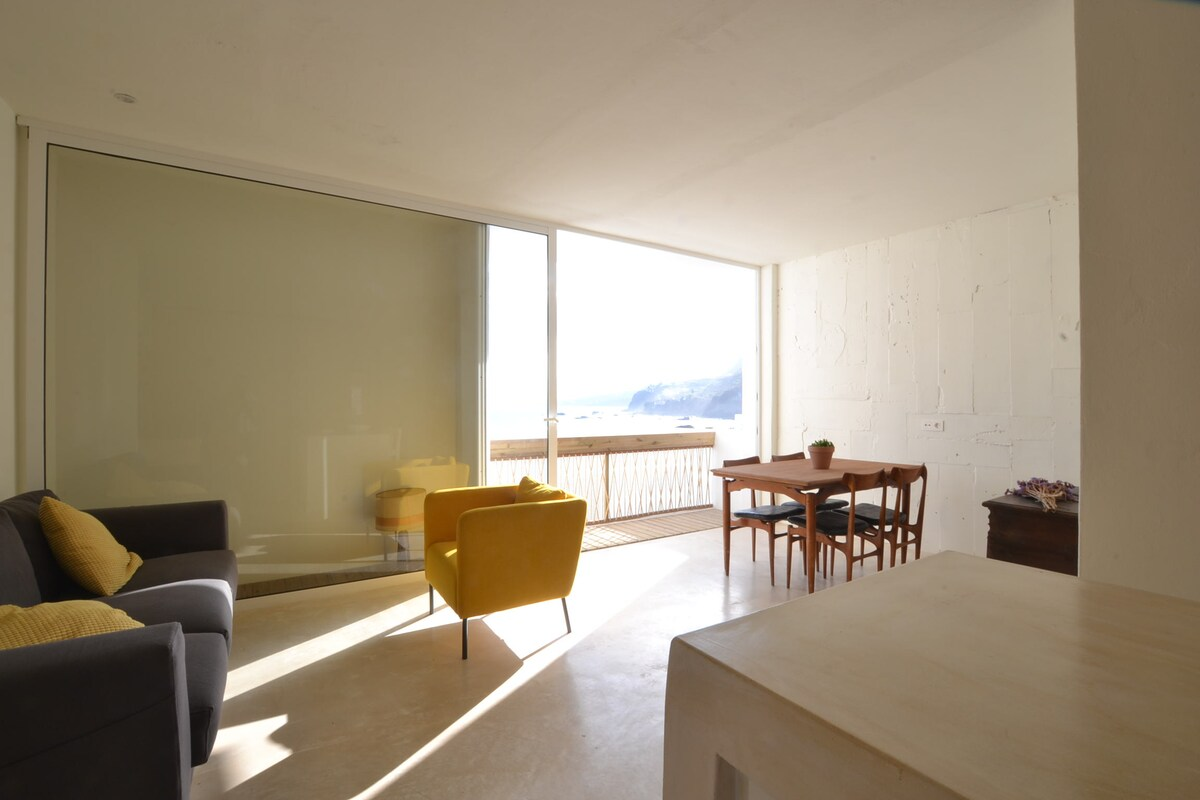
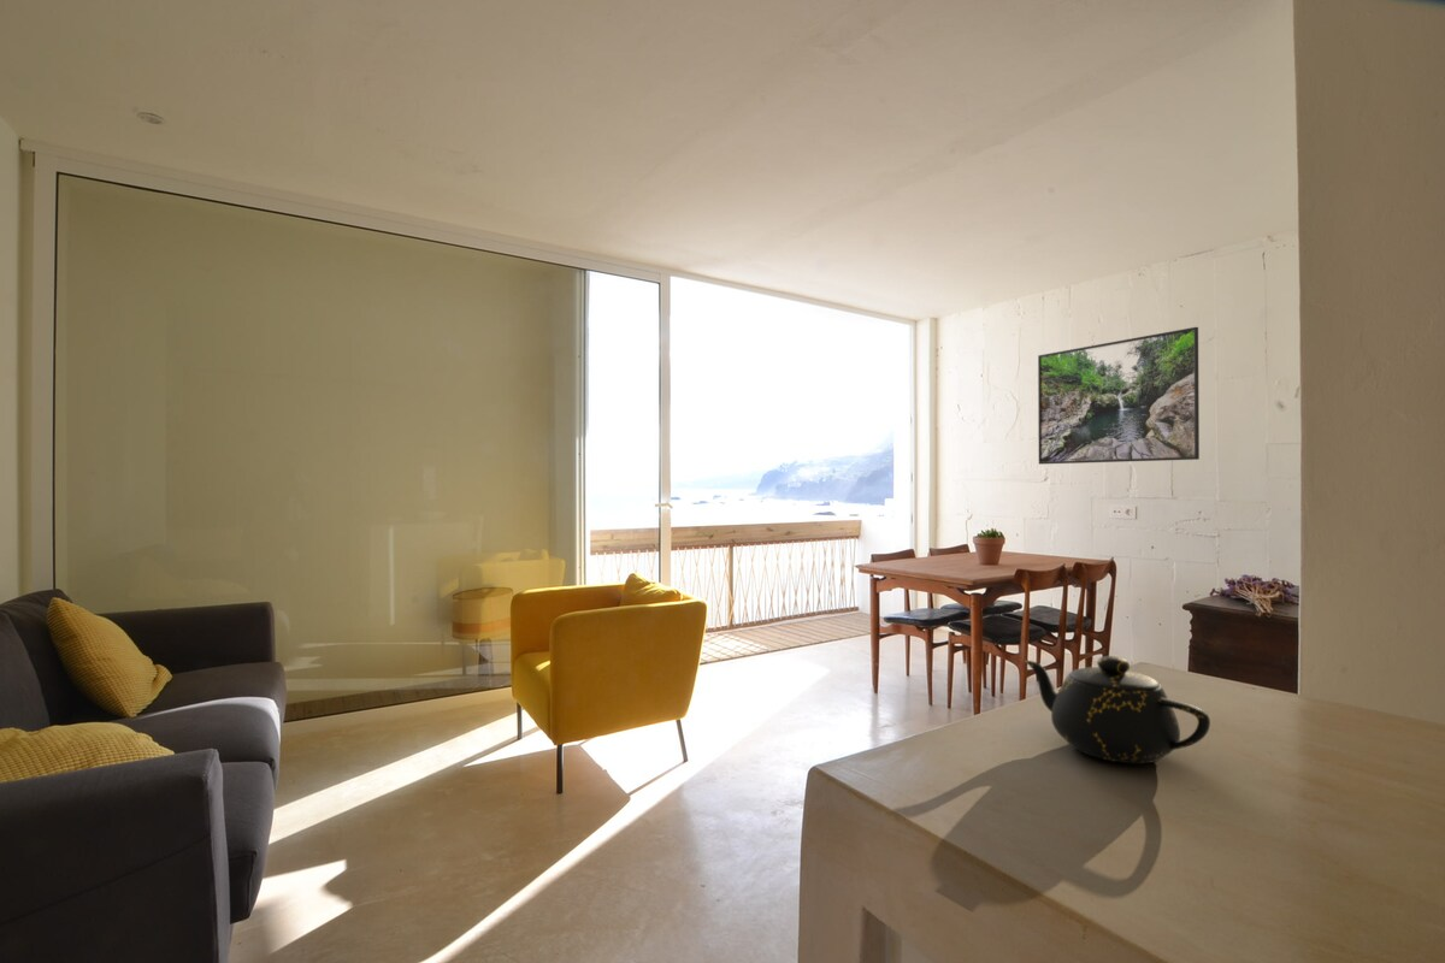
+ teapot [1024,655,1211,764]
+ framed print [1037,326,1201,466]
